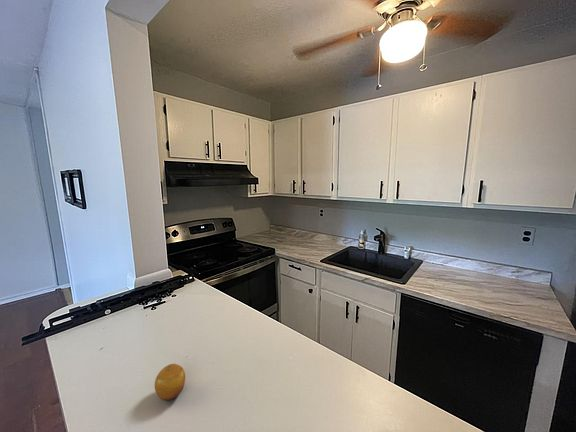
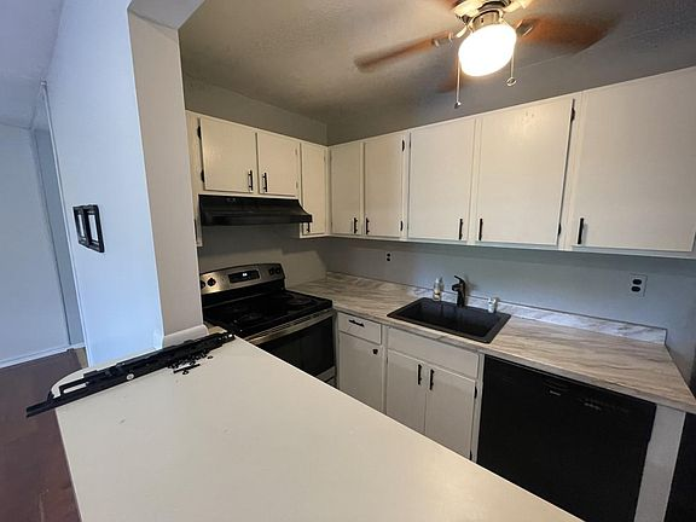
- fruit [154,363,186,401]
